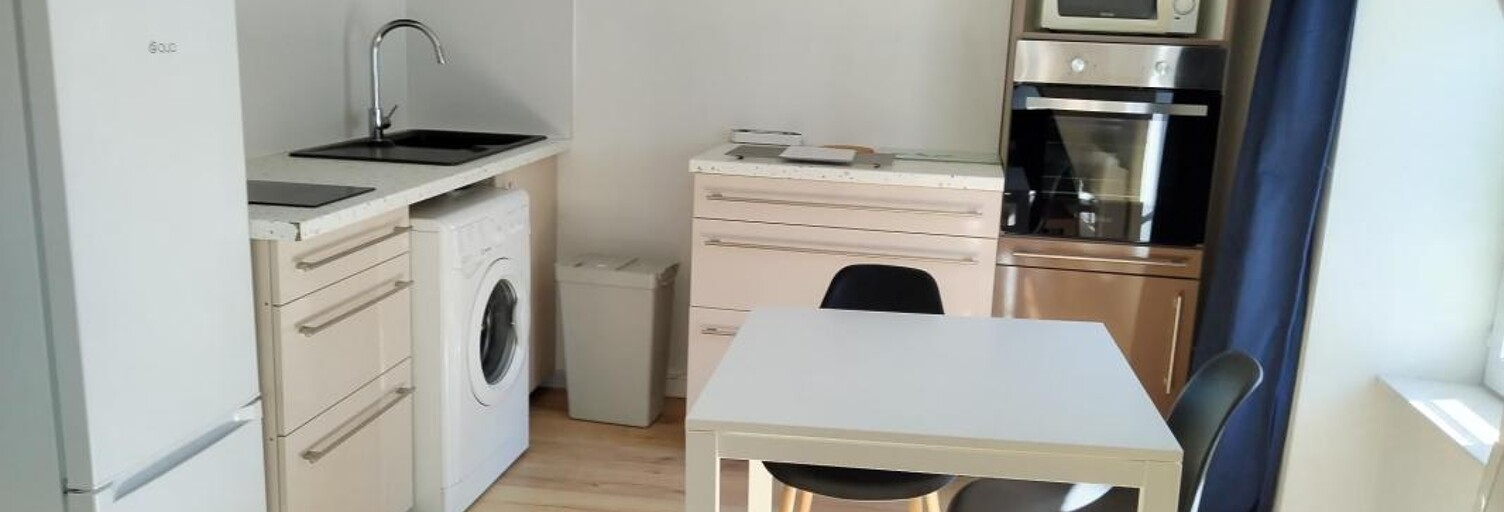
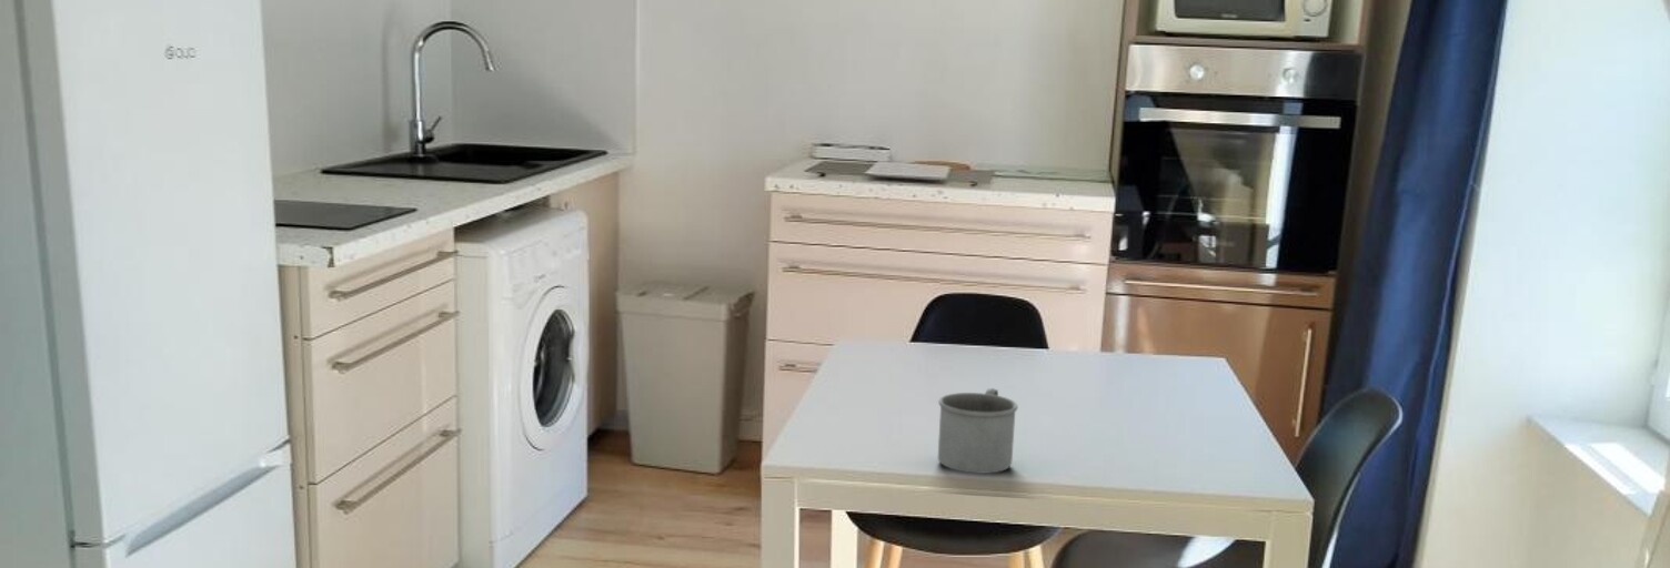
+ mug [937,387,1019,475]
